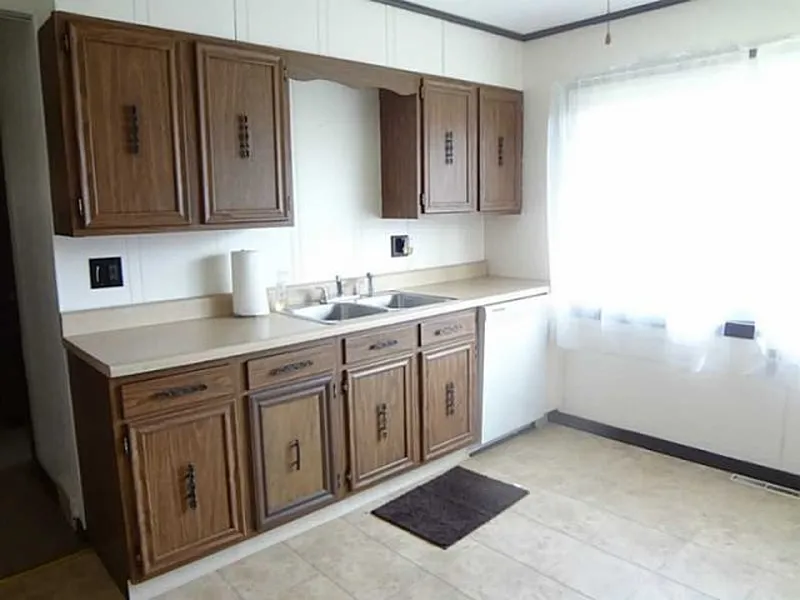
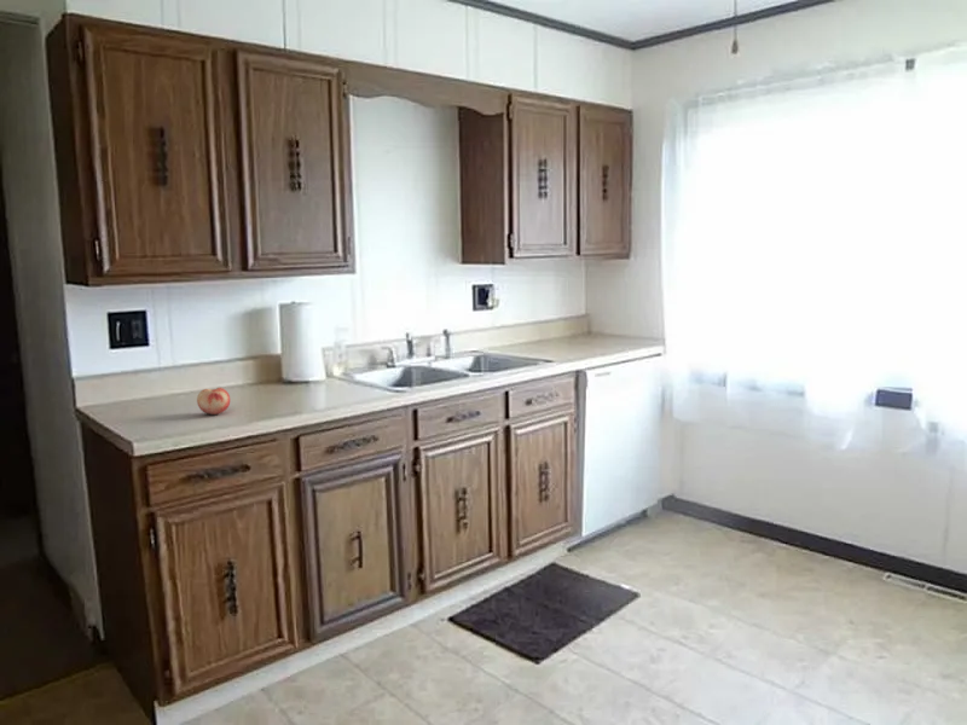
+ fruit [196,387,231,416]
